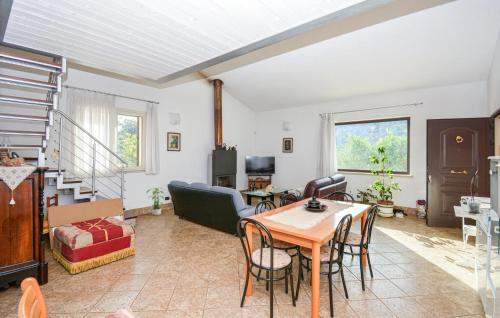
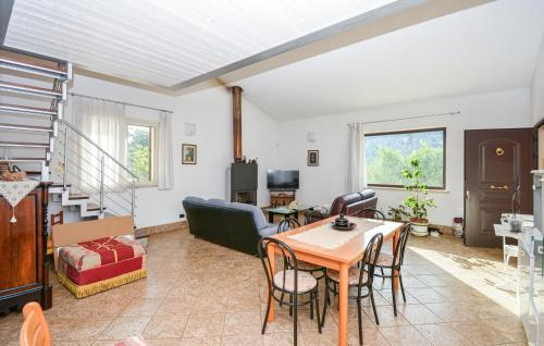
- potted plant [145,186,165,216]
